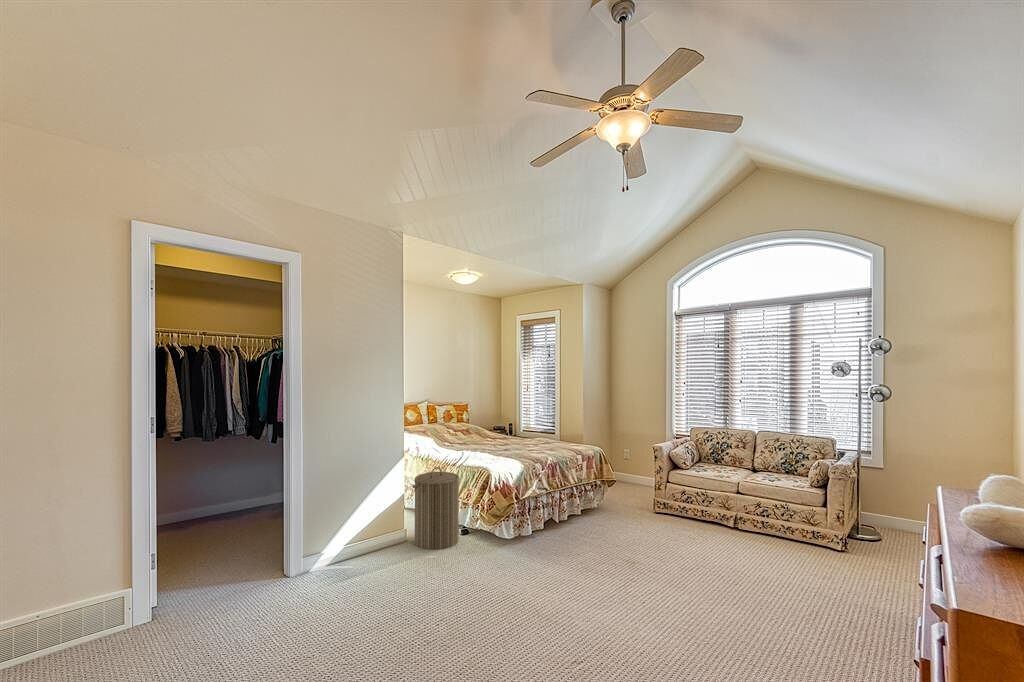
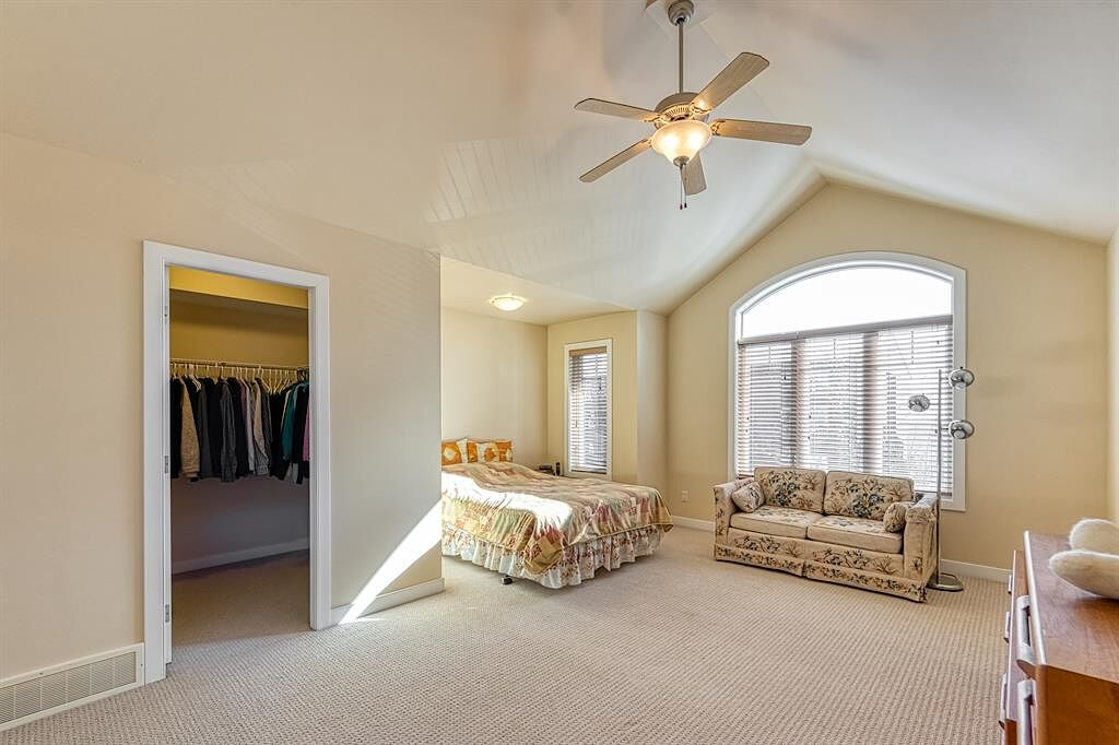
- laundry hamper [411,466,460,551]
